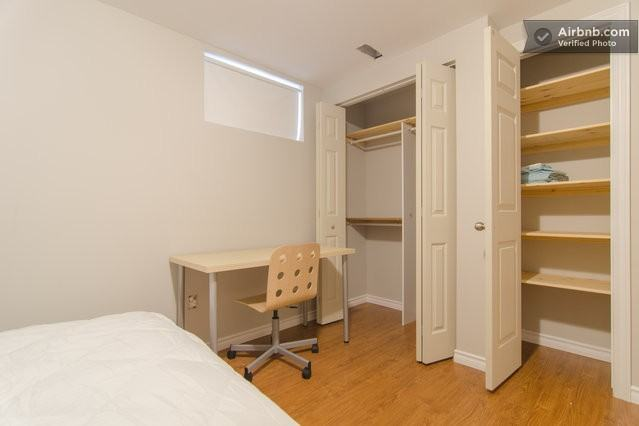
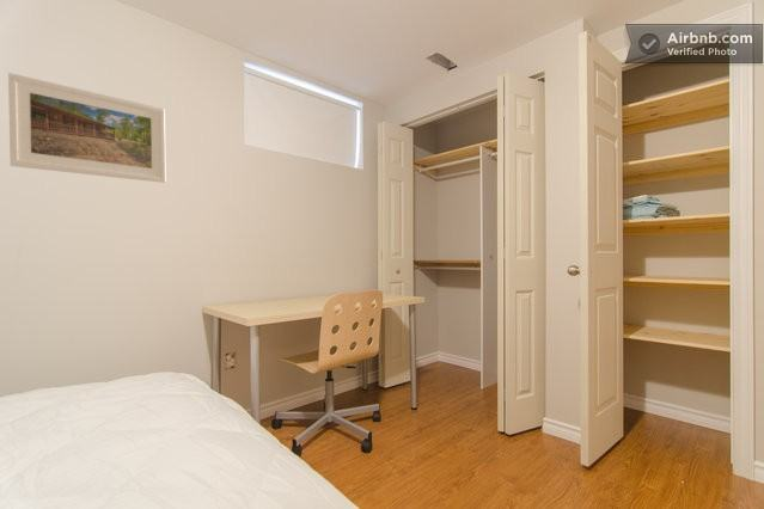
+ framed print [7,72,167,184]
